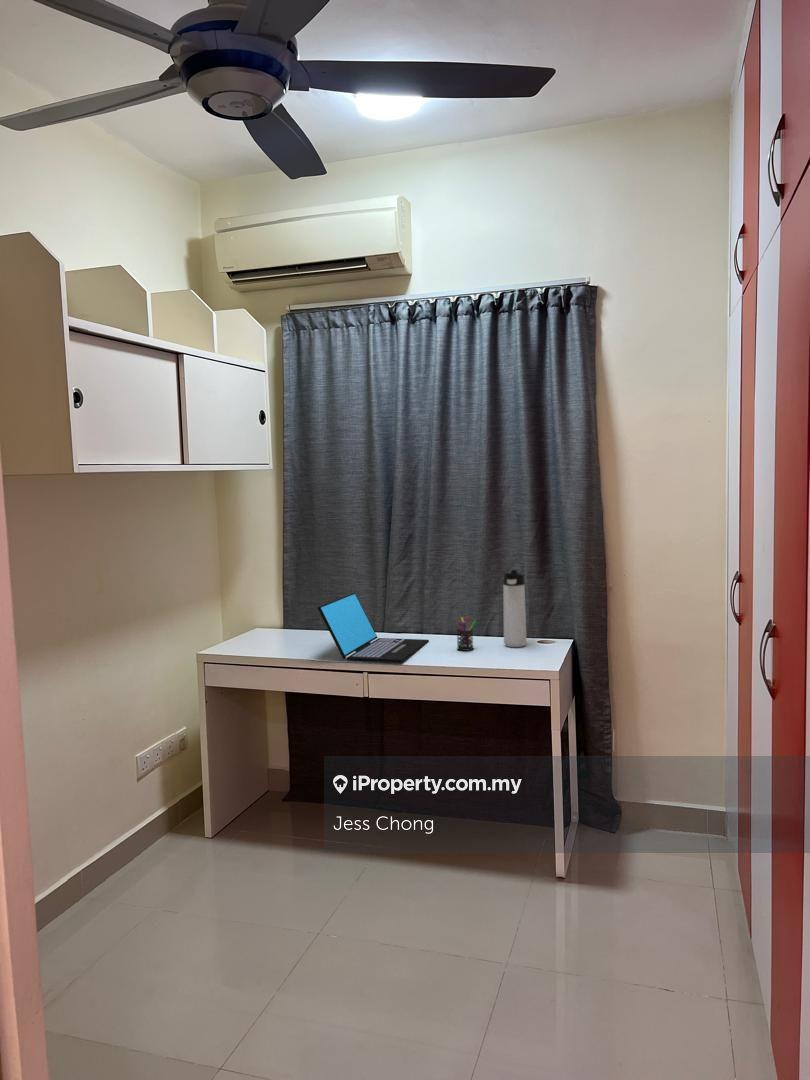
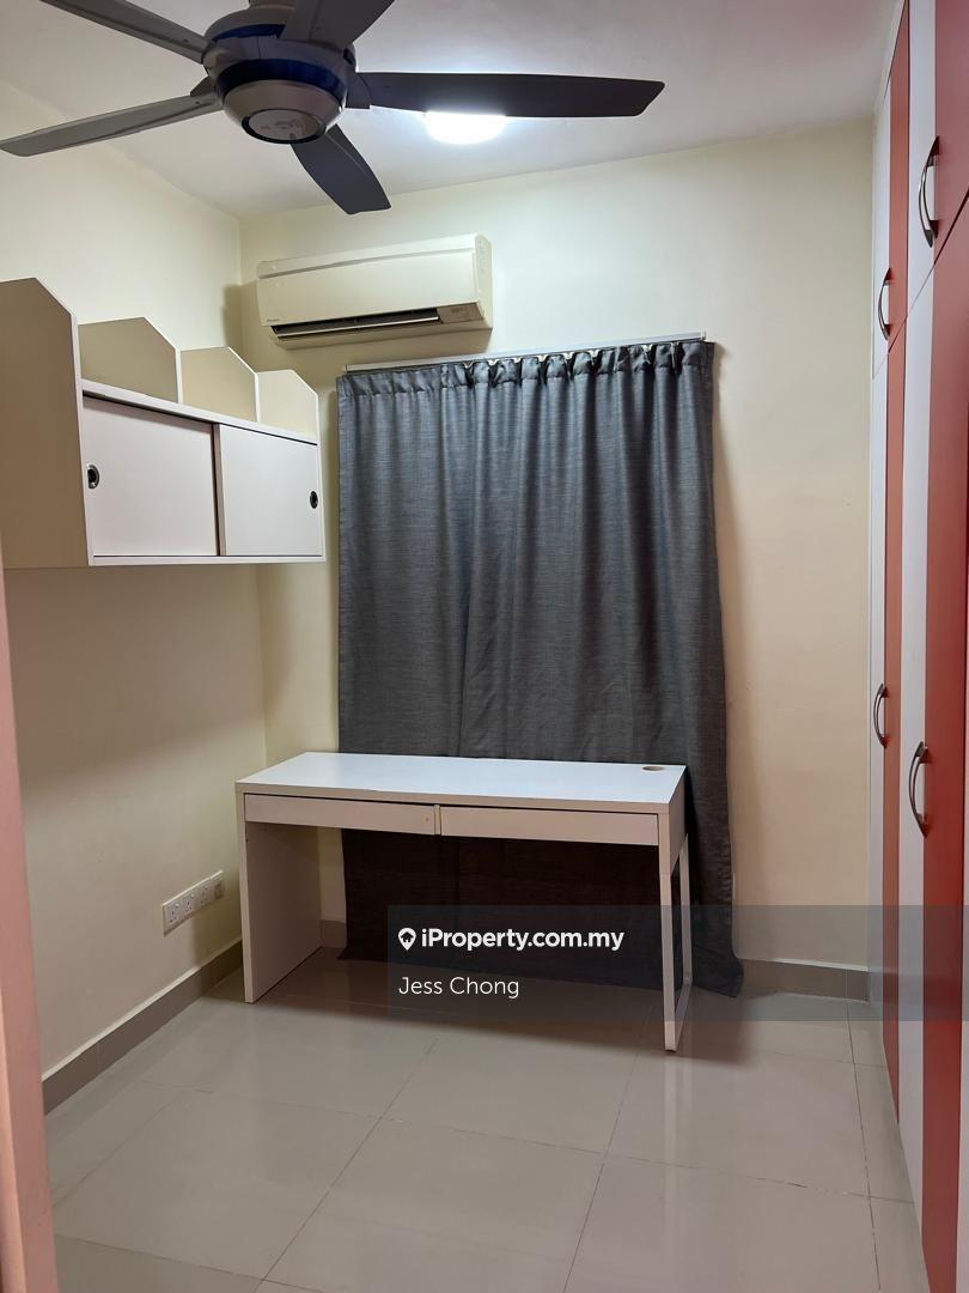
- laptop [317,592,430,664]
- thermos bottle [502,569,527,648]
- pen holder [456,616,477,652]
